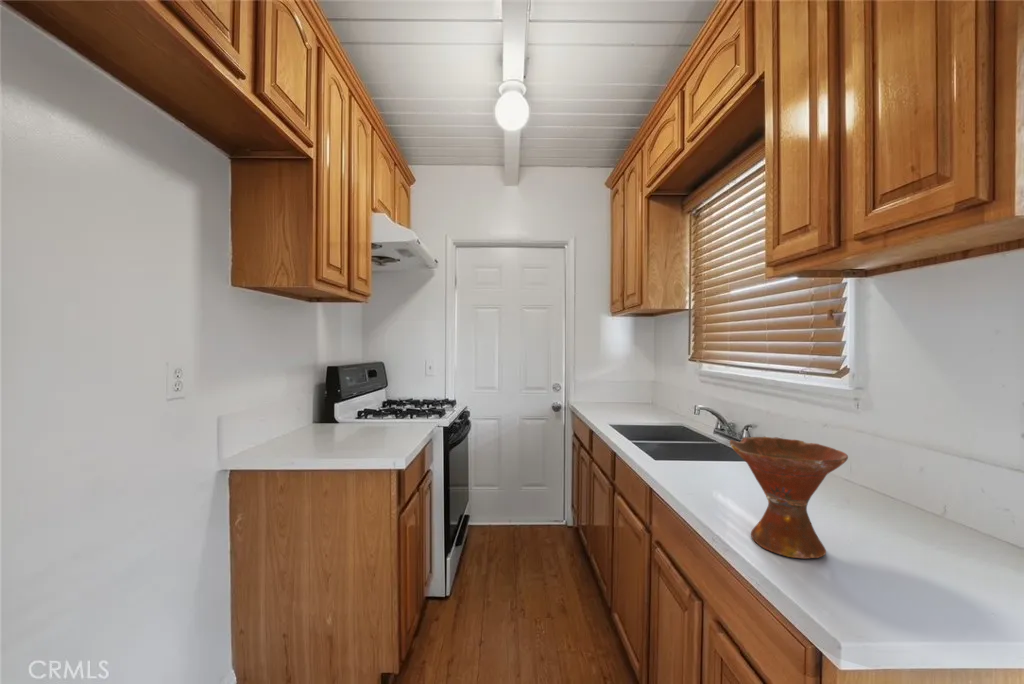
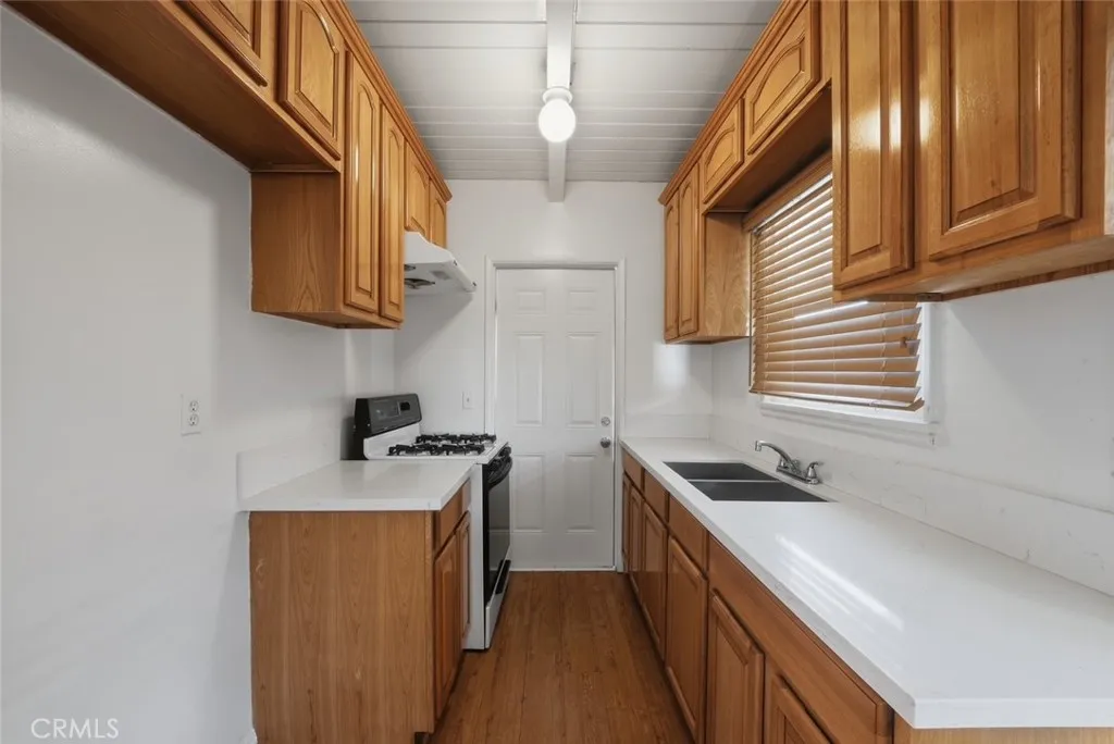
- bowl [729,436,849,560]
